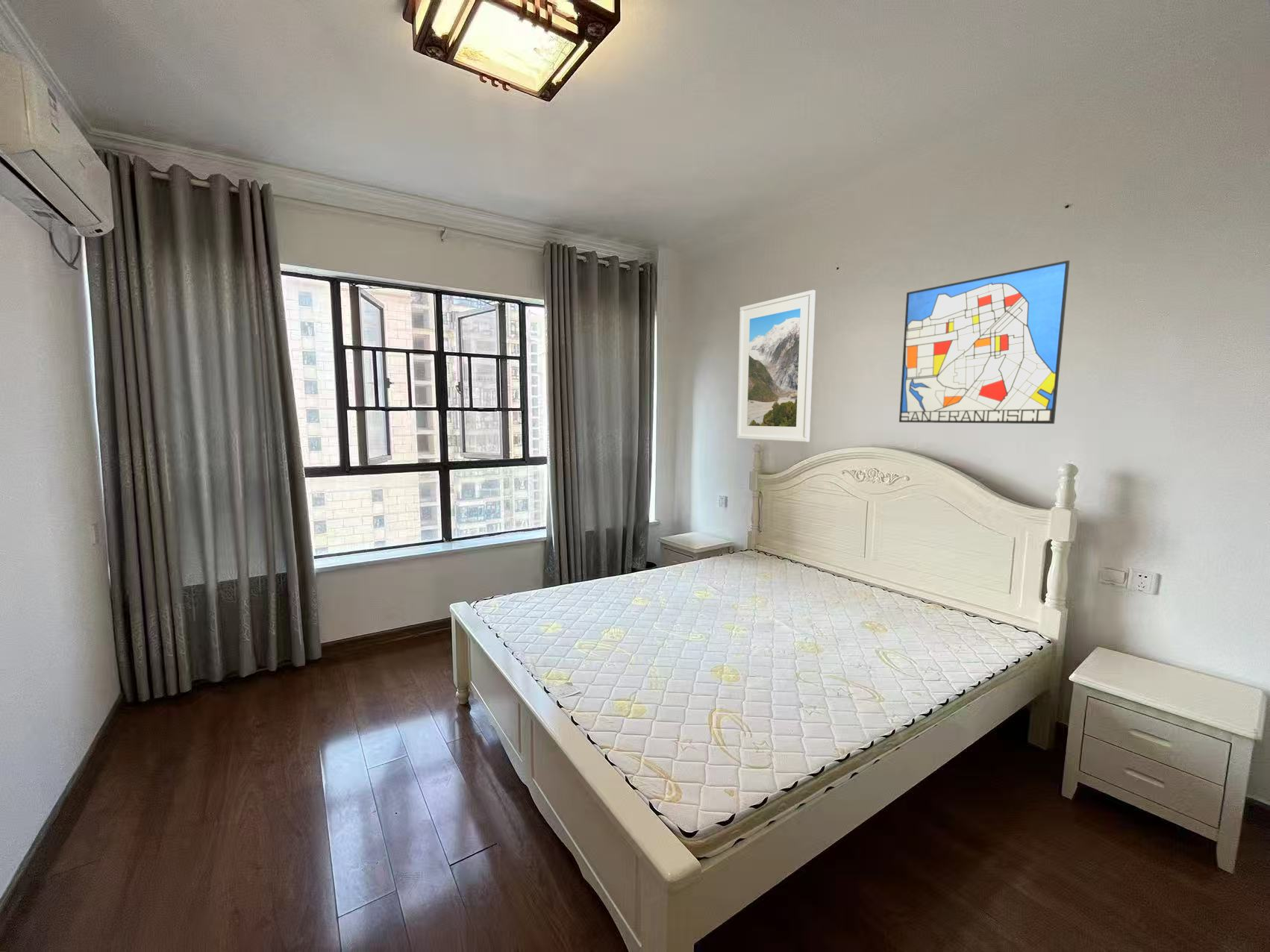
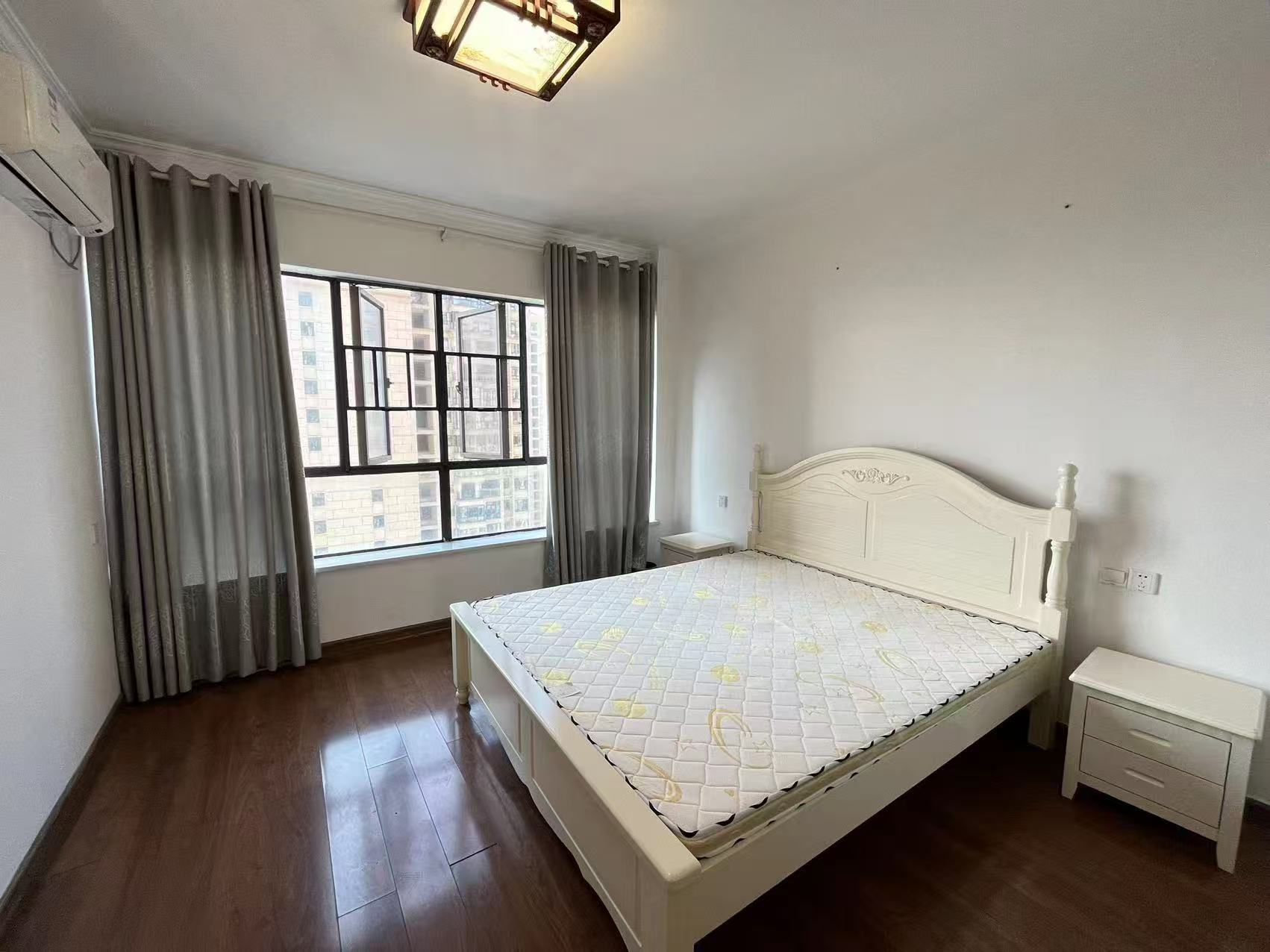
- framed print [736,289,816,442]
- wall art [898,260,1070,425]
